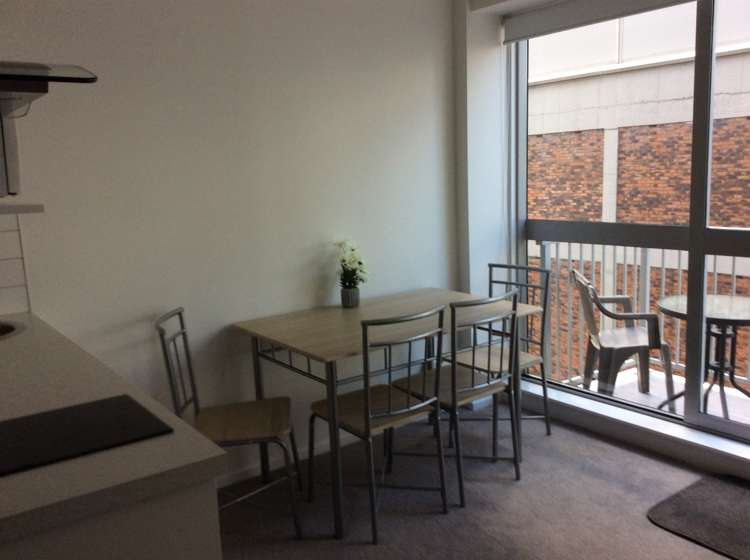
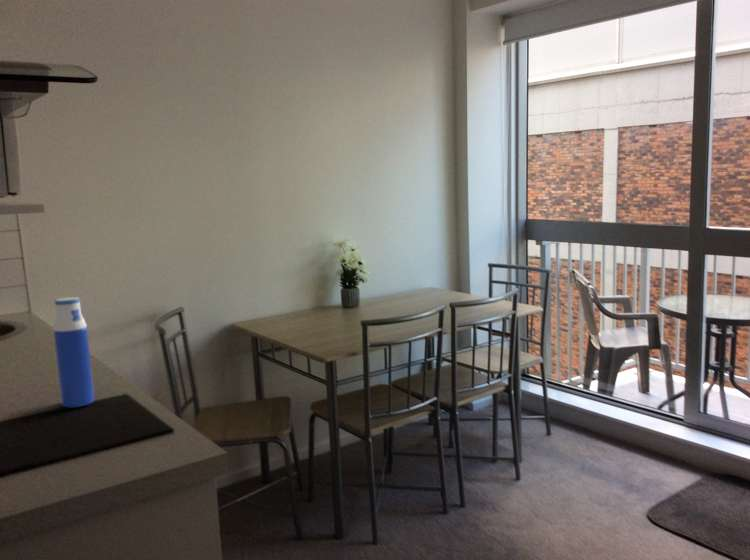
+ water bottle [52,296,95,409]
